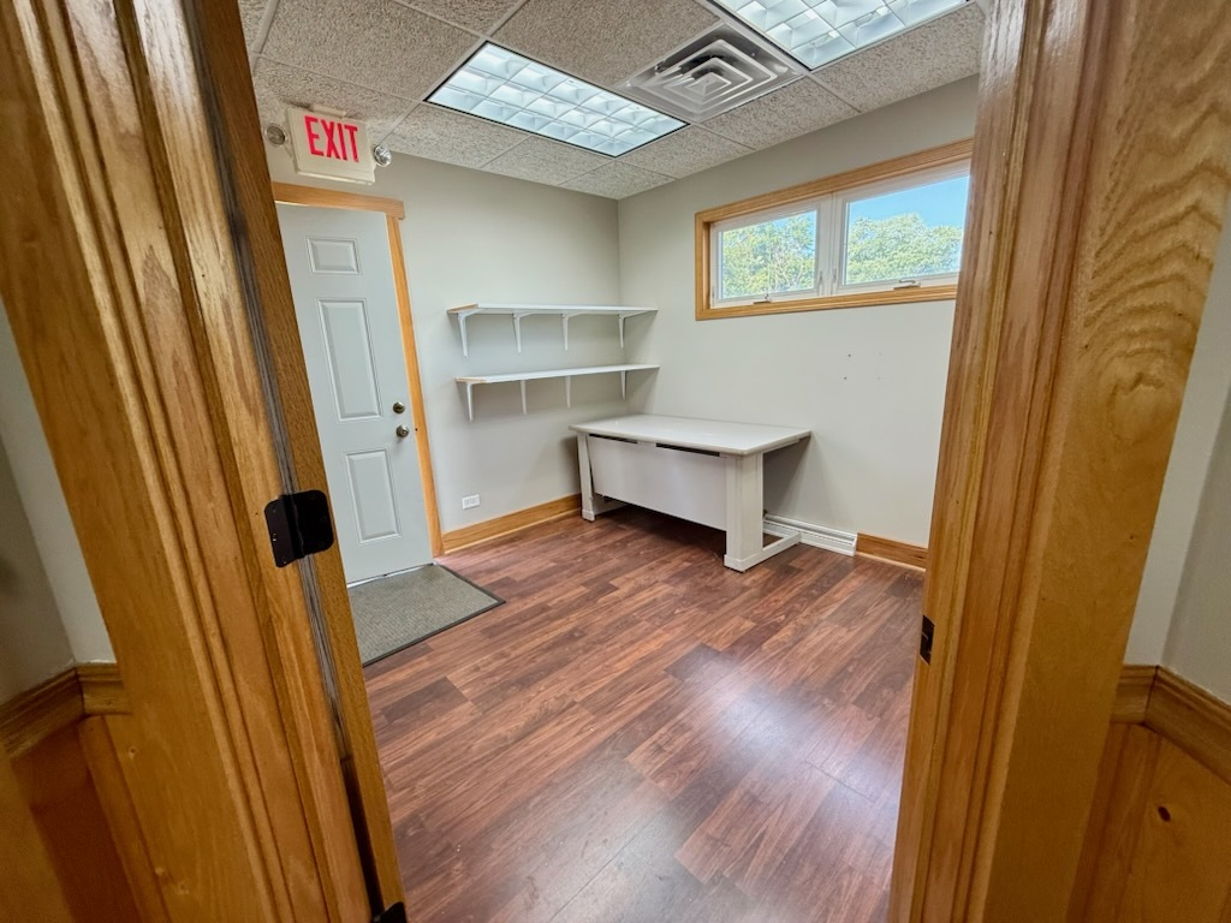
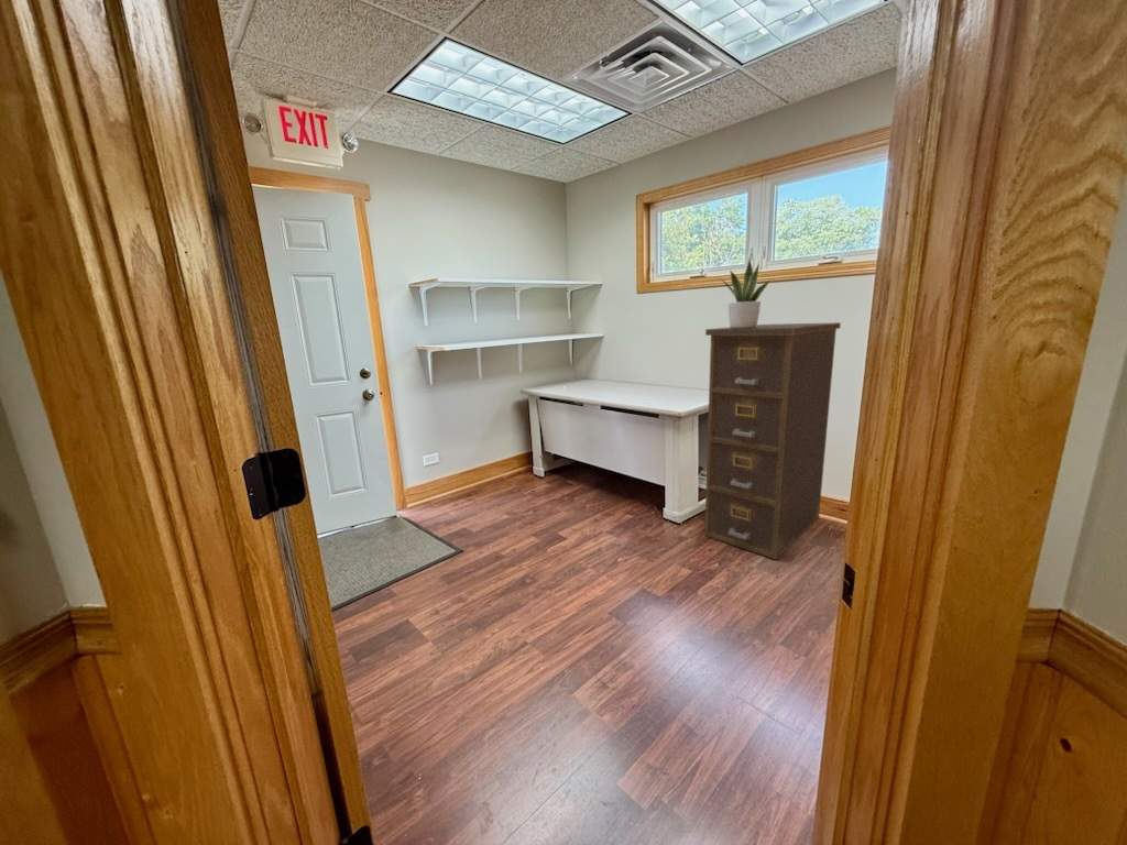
+ potted plant [719,259,773,329]
+ filing cabinet [703,321,842,560]
